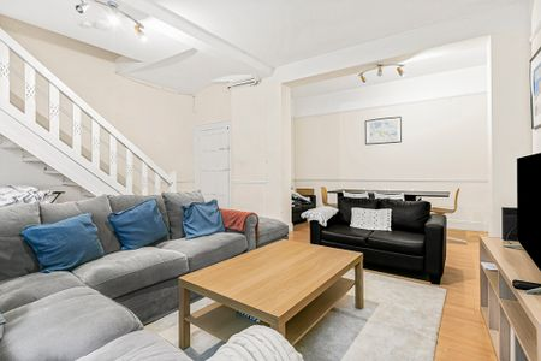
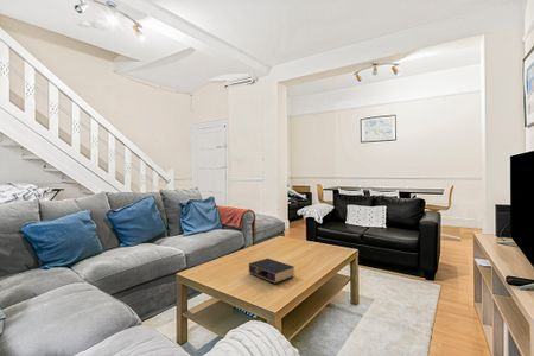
+ book [248,258,295,284]
